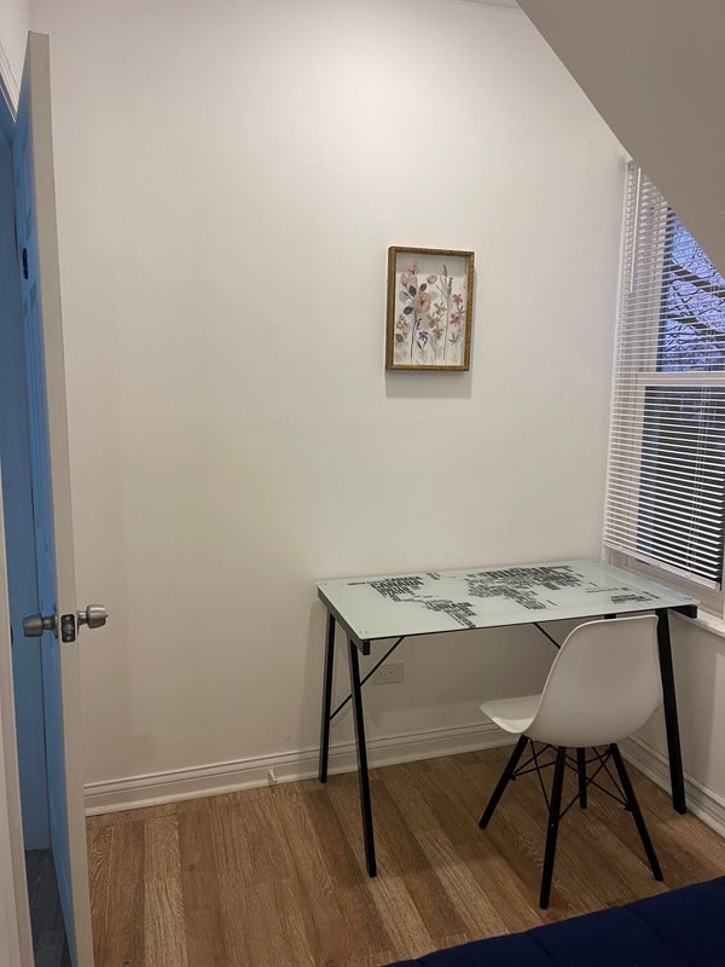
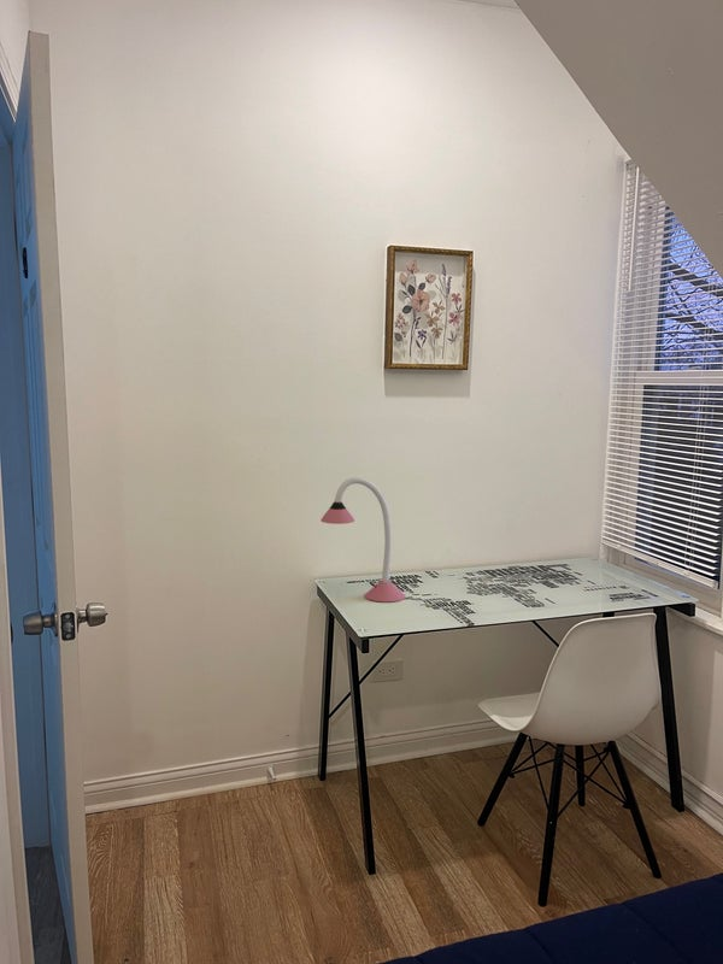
+ desk lamp [319,476,407,602]
